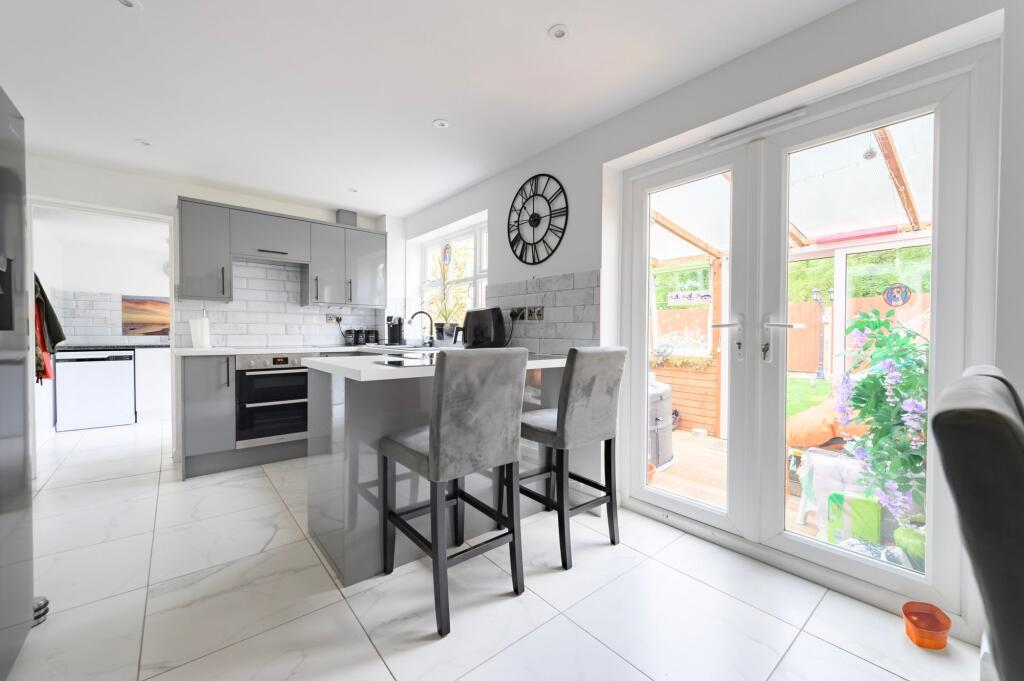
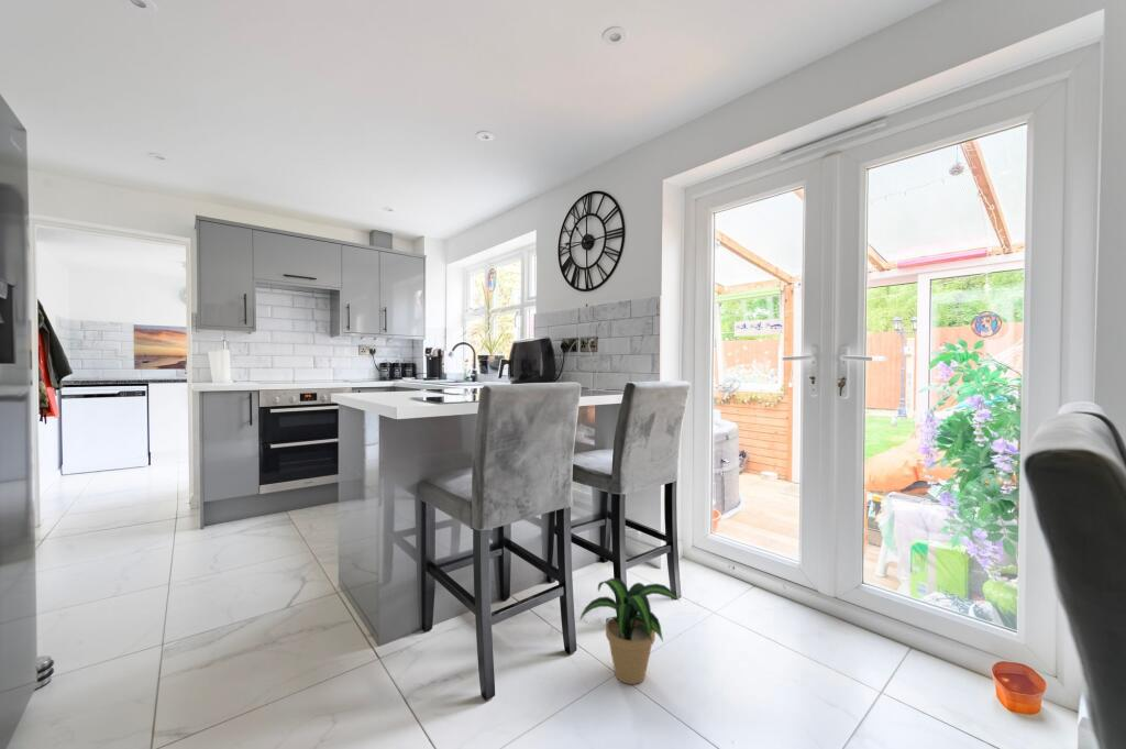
+ potted plant [579,576,680,685]
